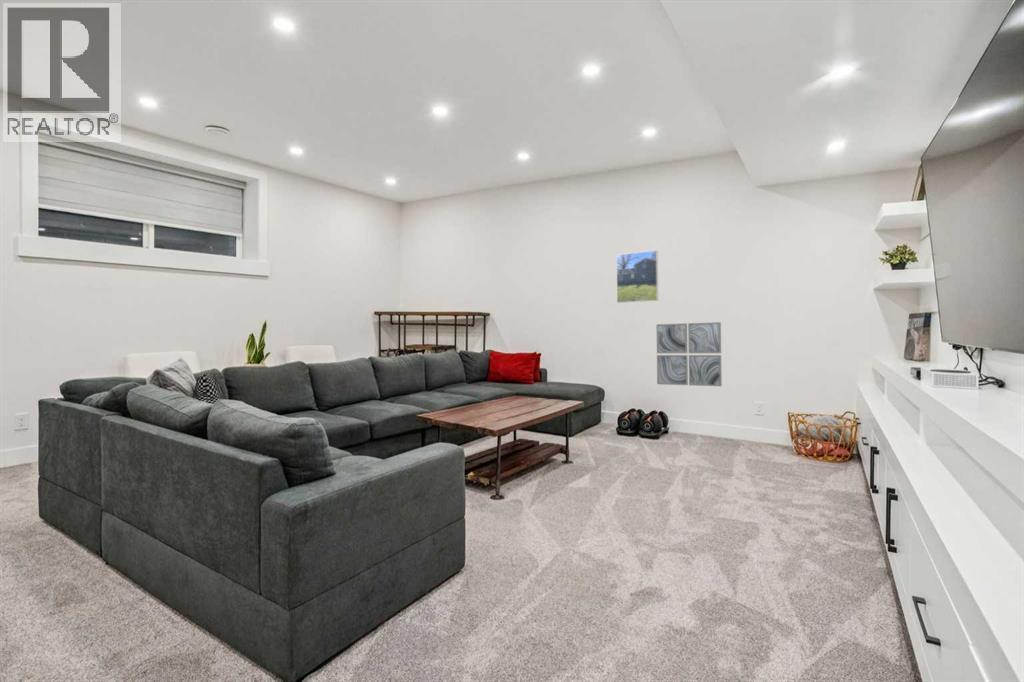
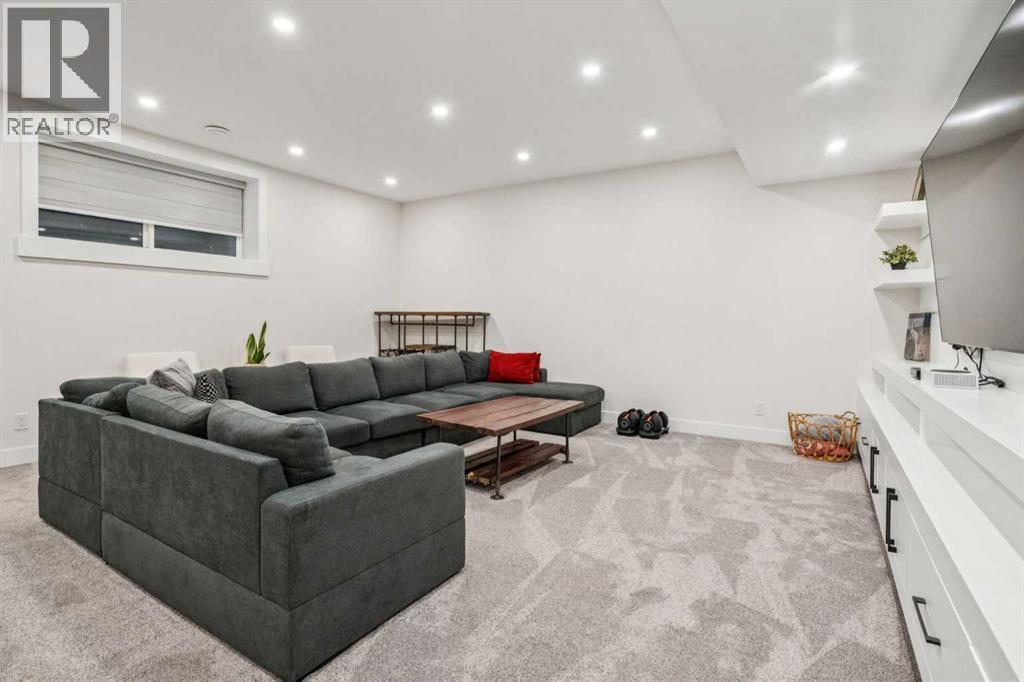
- wall art [655,321,723,387]
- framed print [615,249,659,304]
